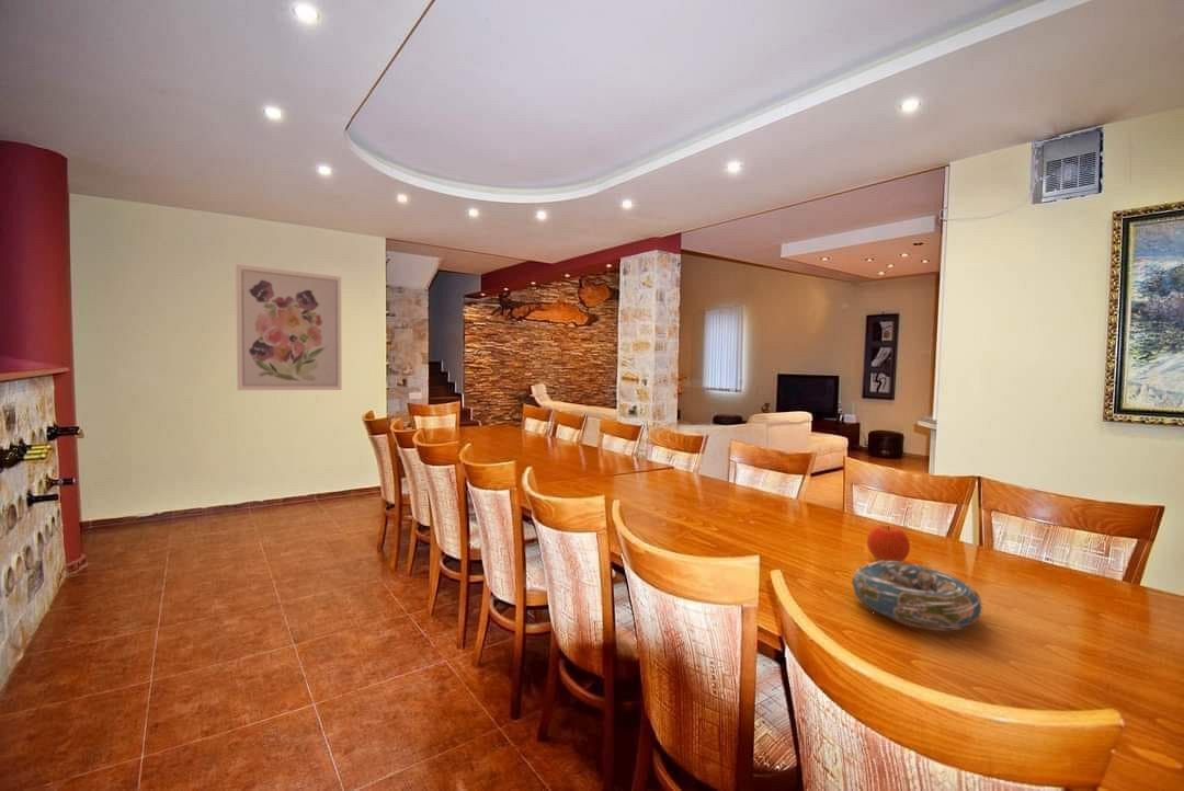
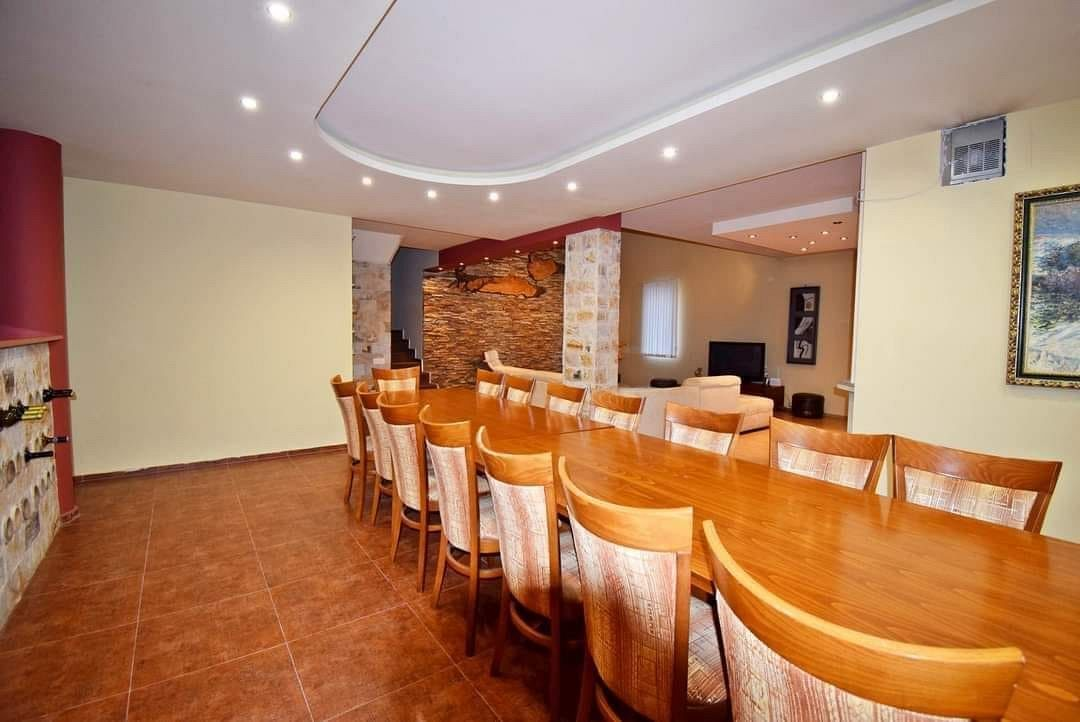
- wall art [235,263,343,391]
- fruit [866,525,911,563]
- decorative bowl [851,561,984,631]
